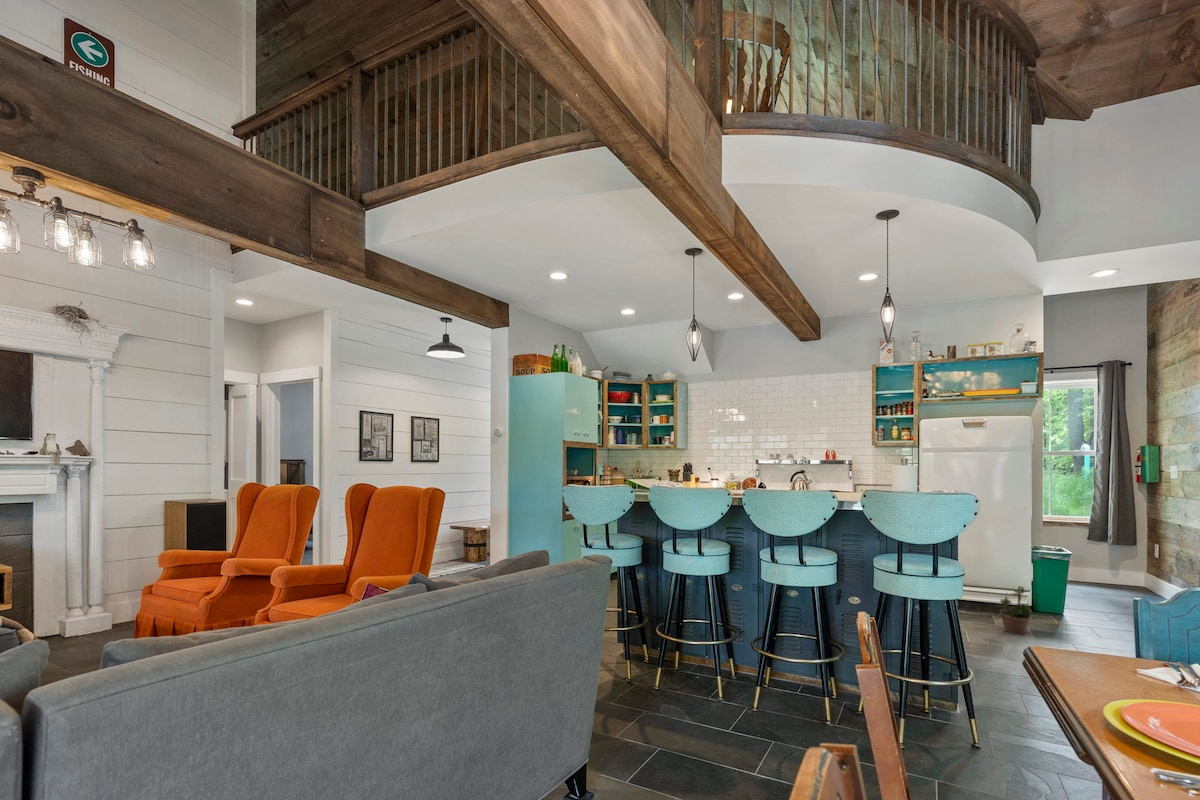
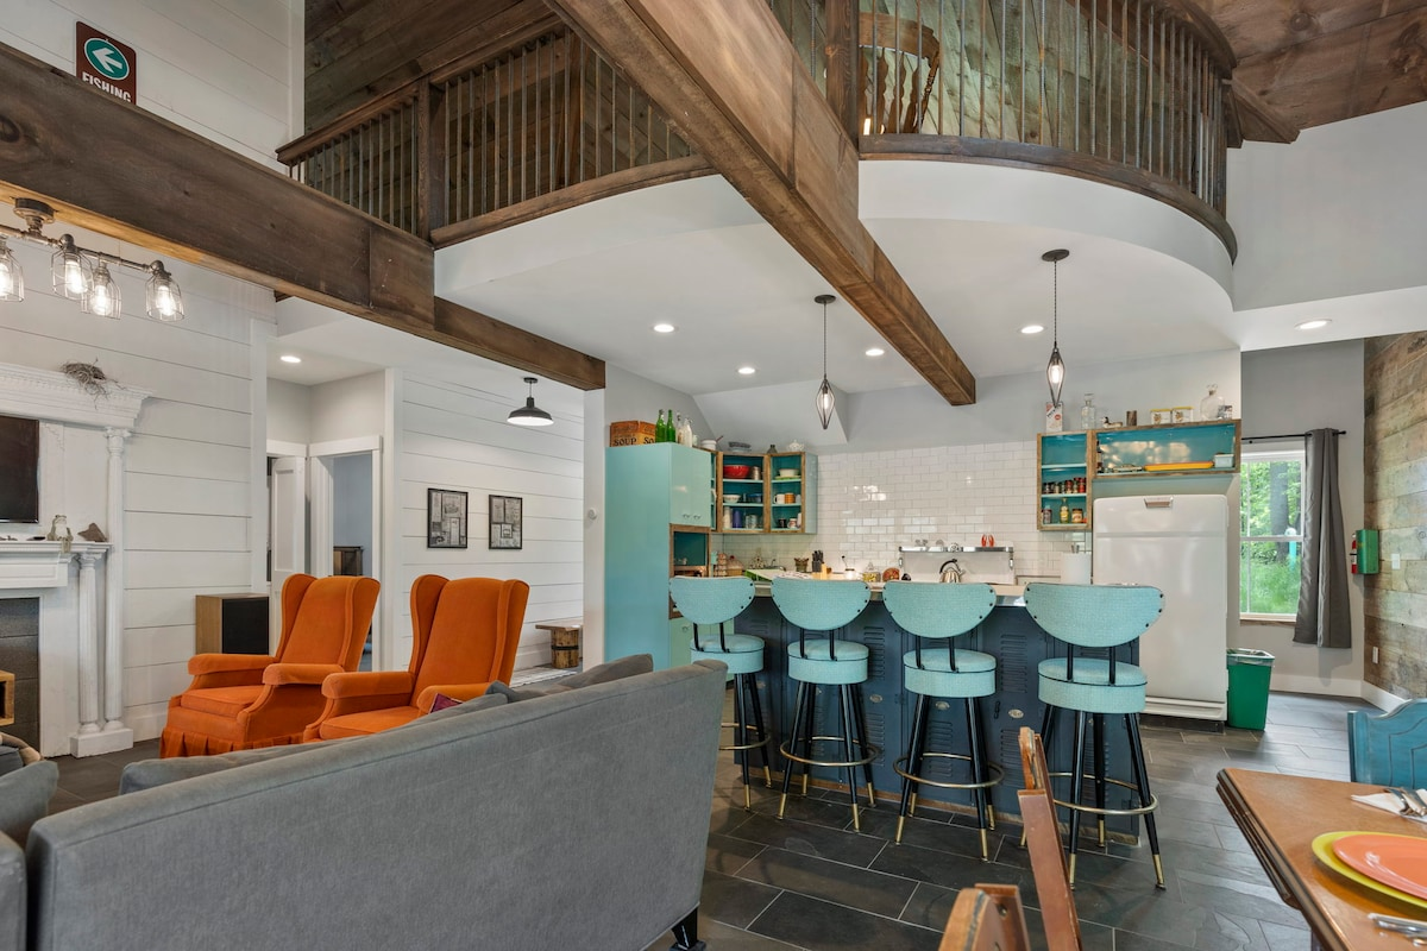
- potted plant [994,585,1034,635]
